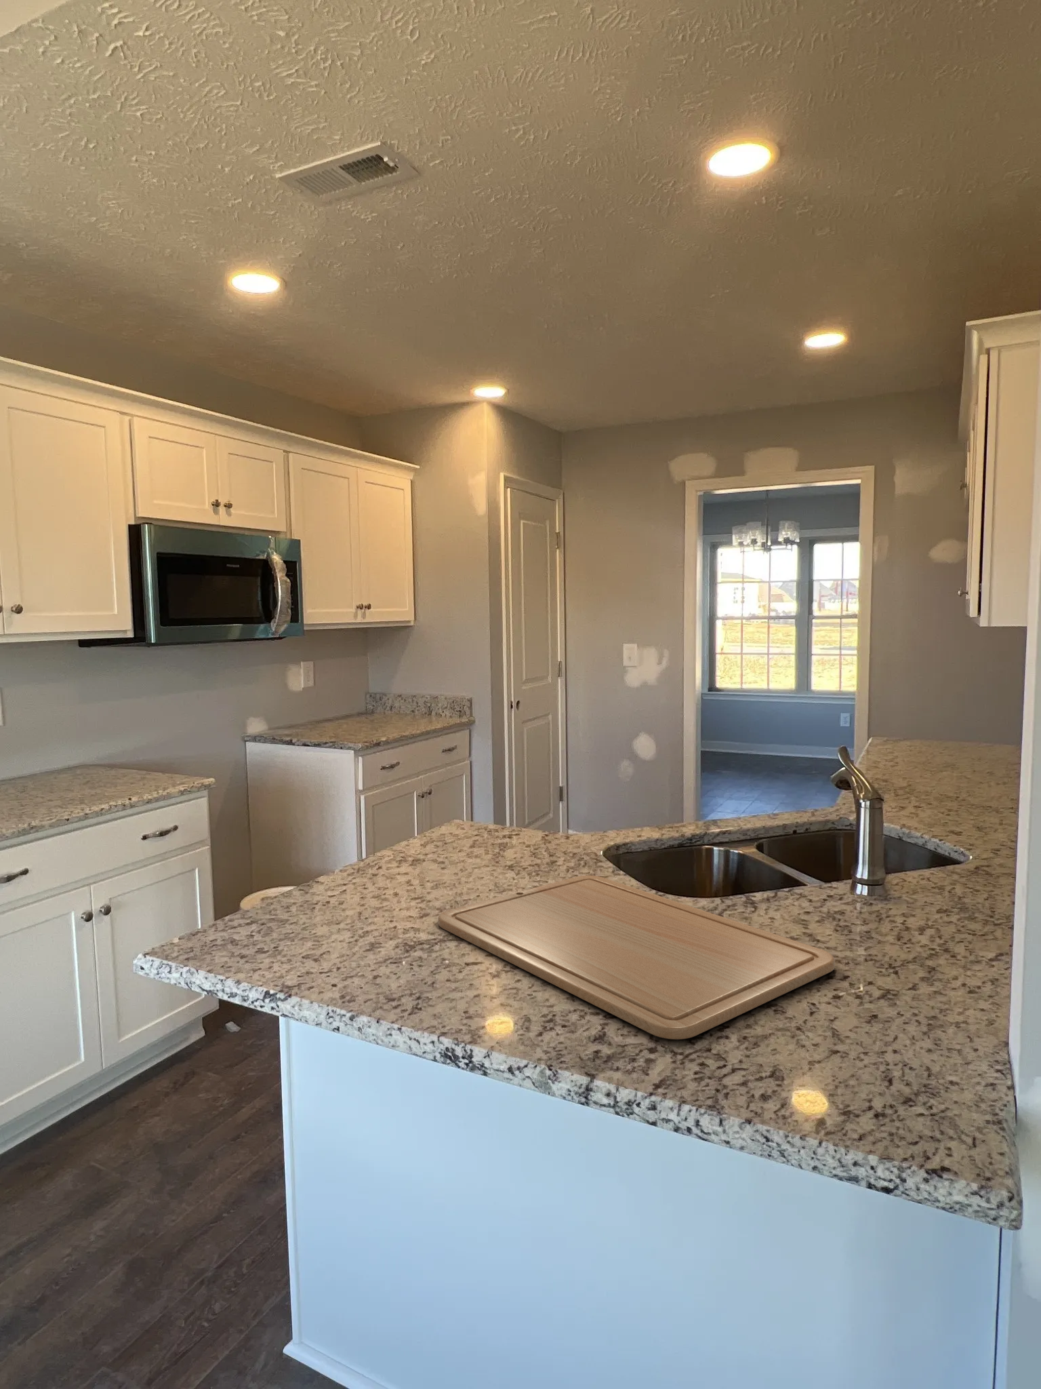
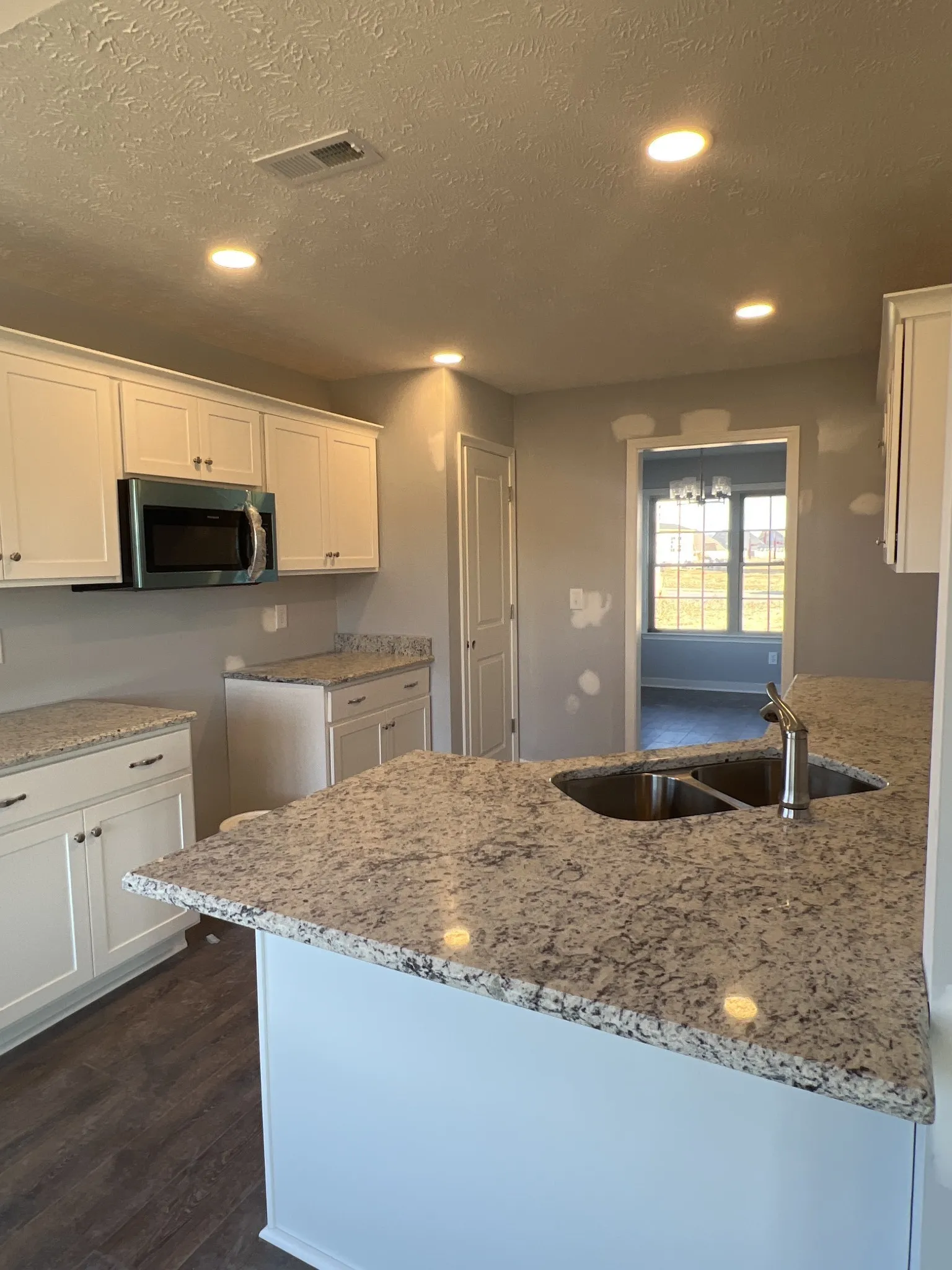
- chopping board [437,875,835,1040]
